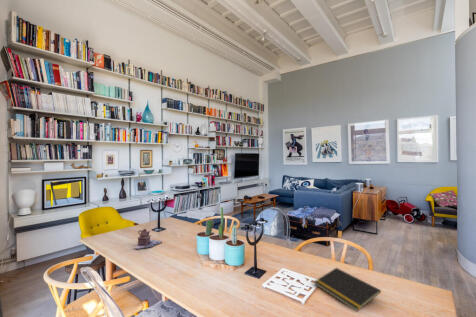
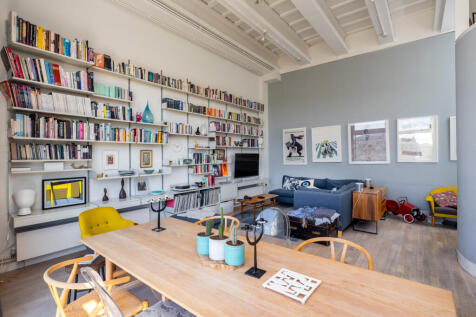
- teapot [133,228,162,250]
- notepad [313,267,382,312]
